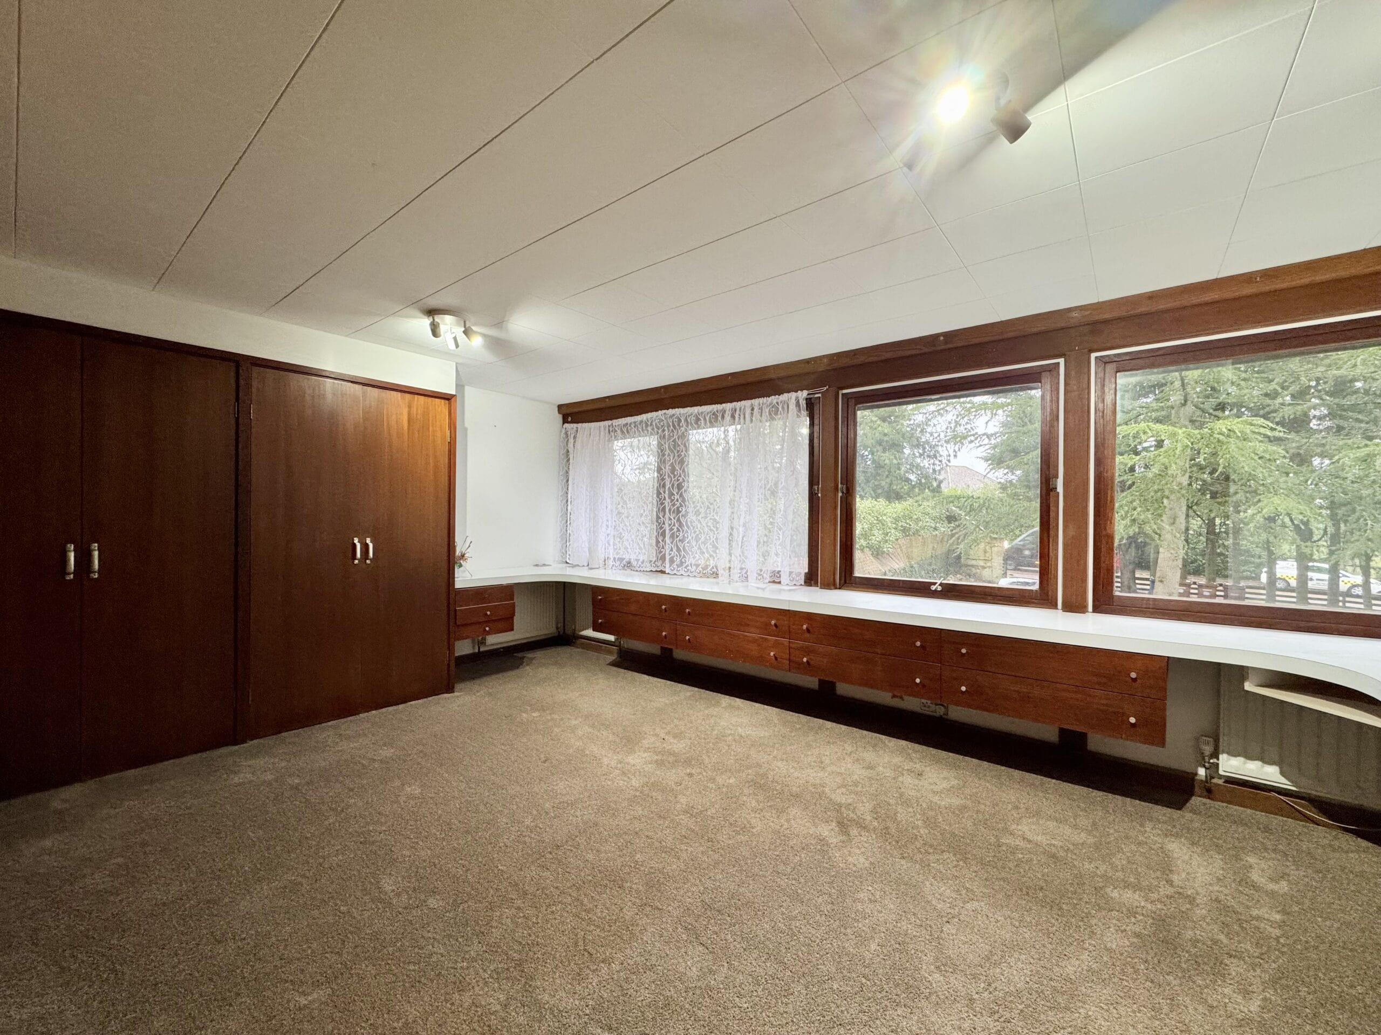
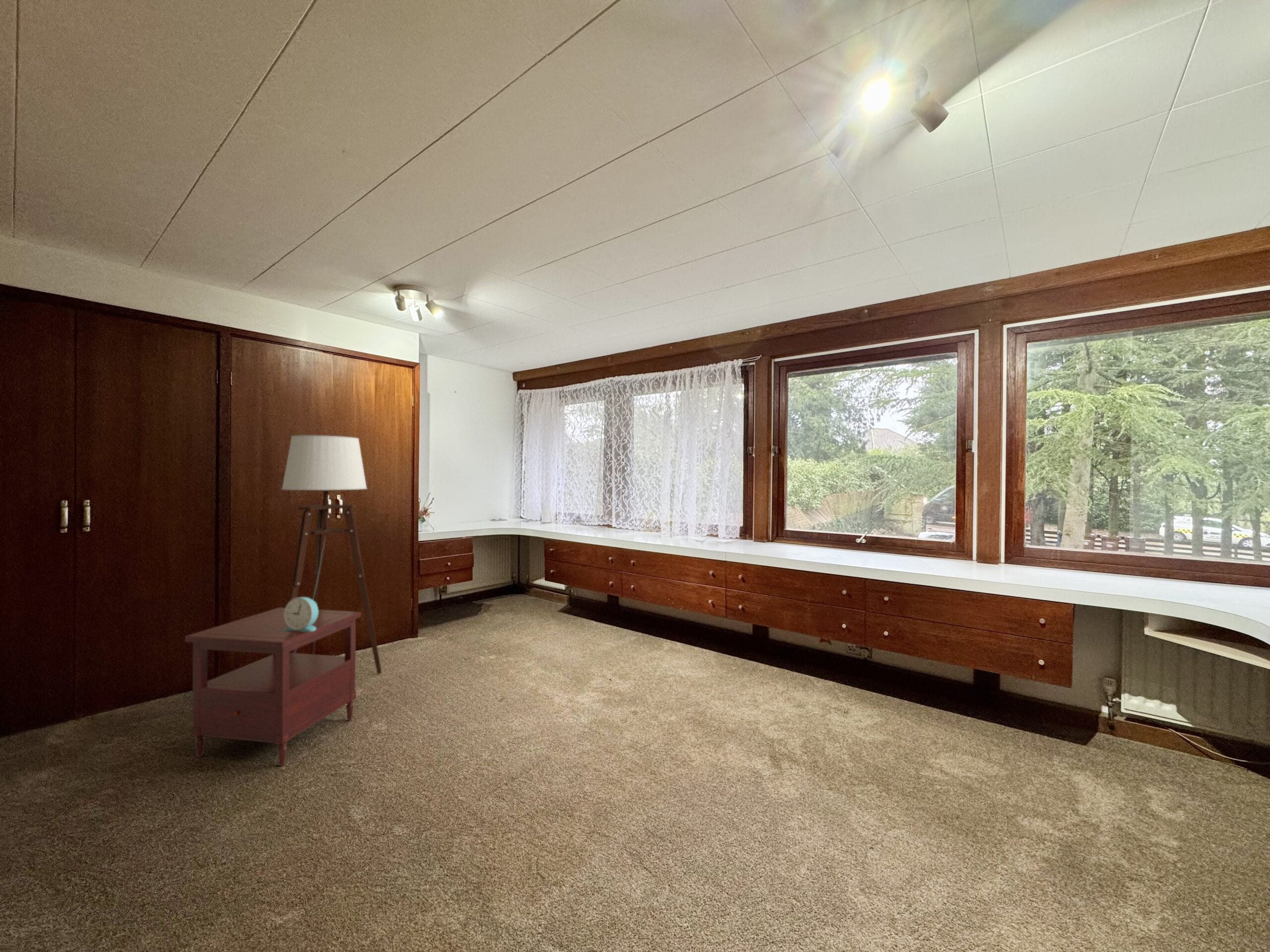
+ side table [185,607,362,767]
+ floor lamp [281,435,382,675]
+ alarm clock [284,596,319,632]
